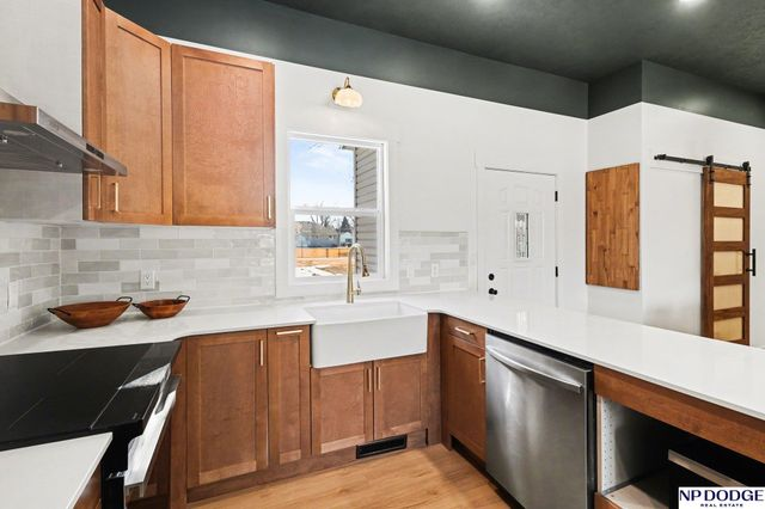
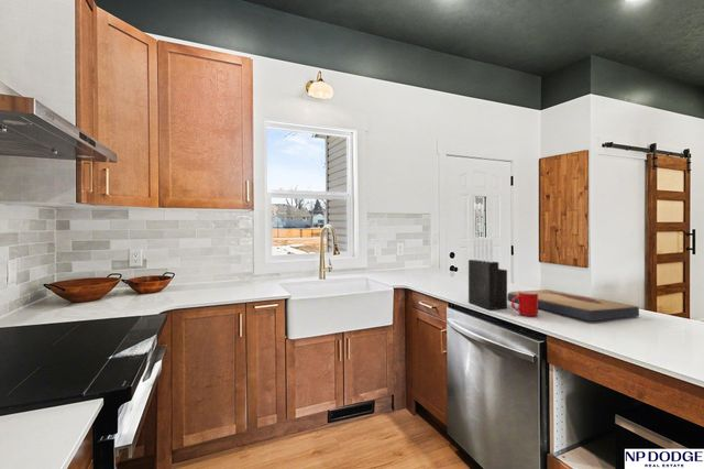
+ fish fossil [507,288,640,321]
+ cup [510,291,539,317]
+ knife block [468,238,508,310]
